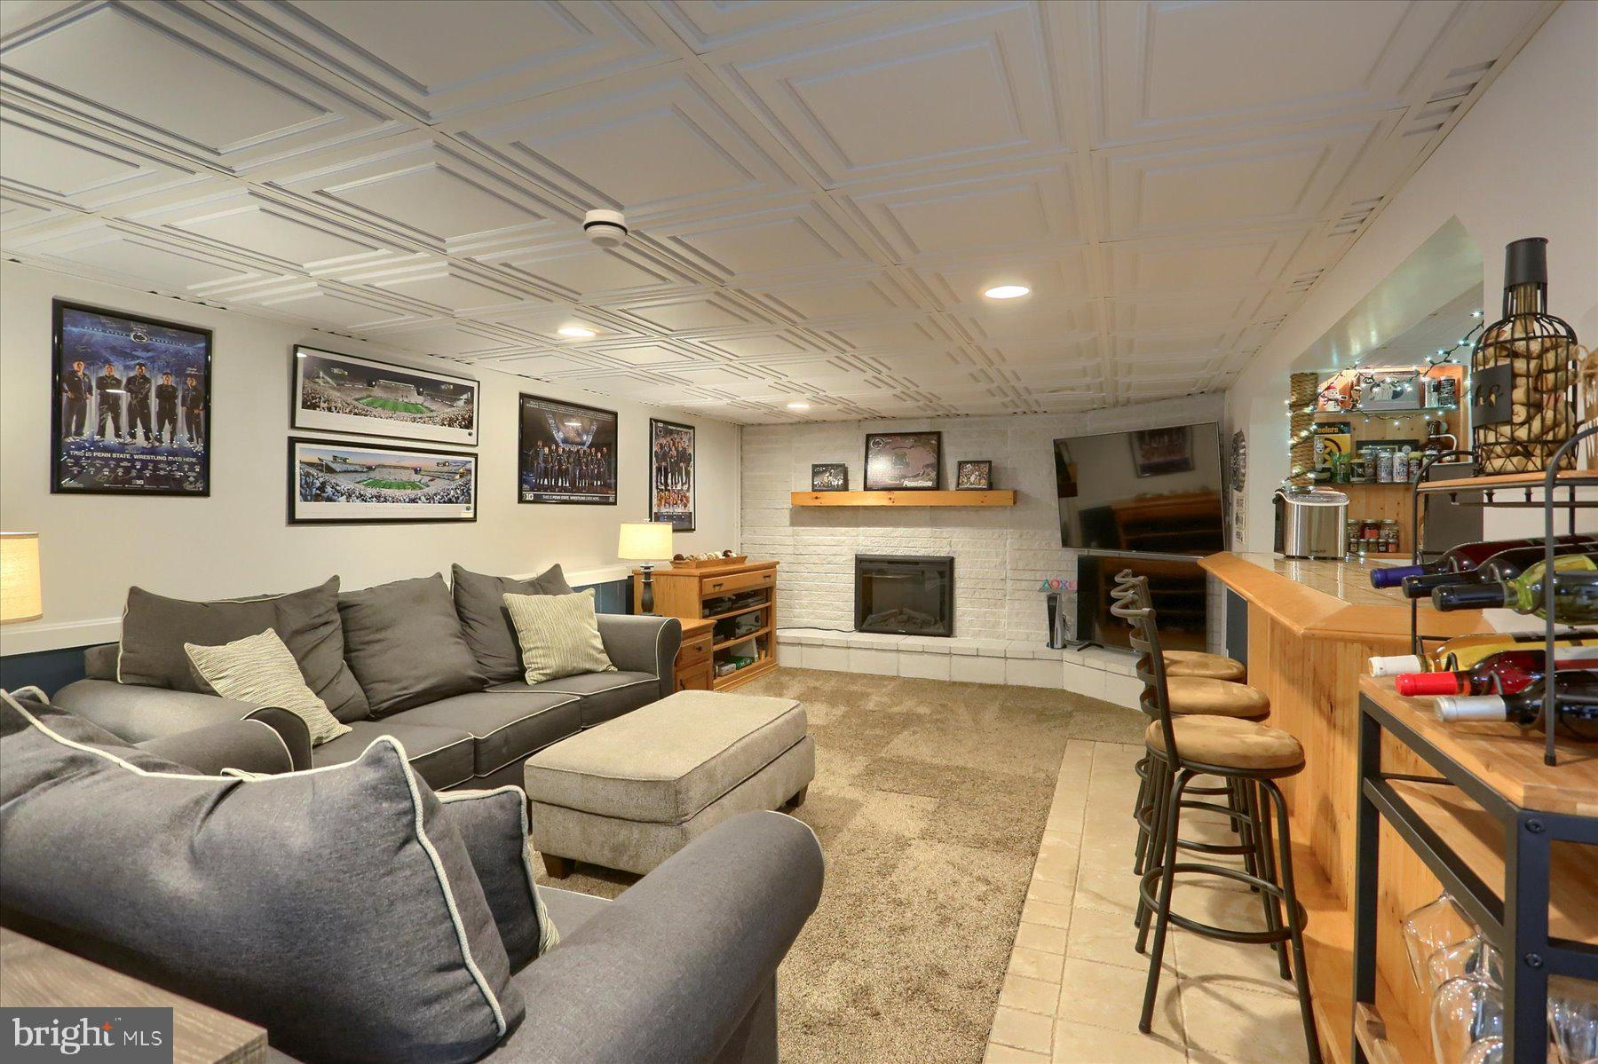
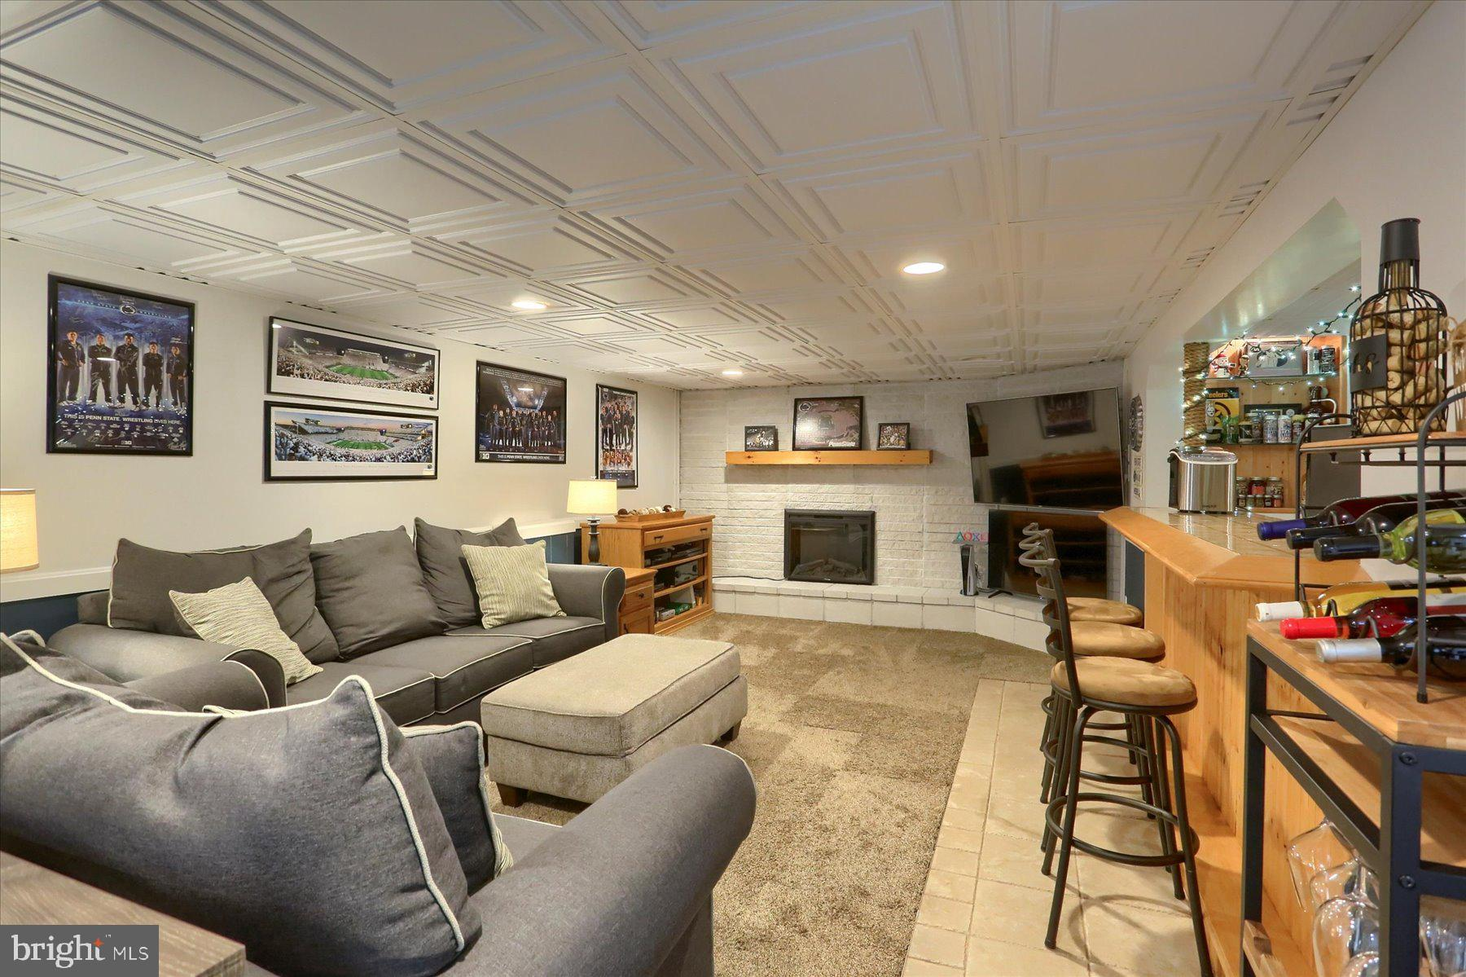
- smoke detector [582,209,630,248]
